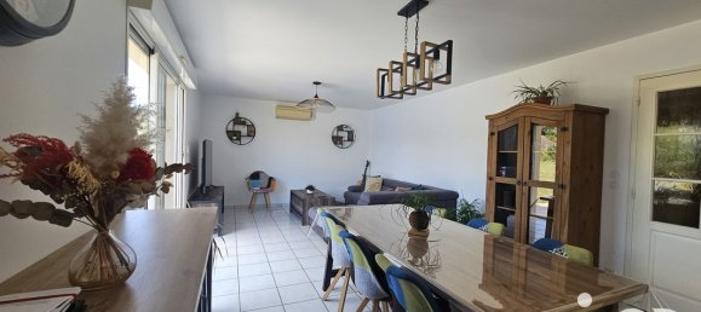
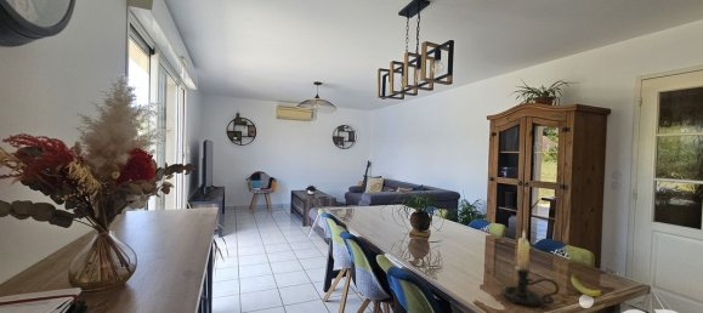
+ candle holder [500,228,561,307]
+ fruit [569,272,605,297]
